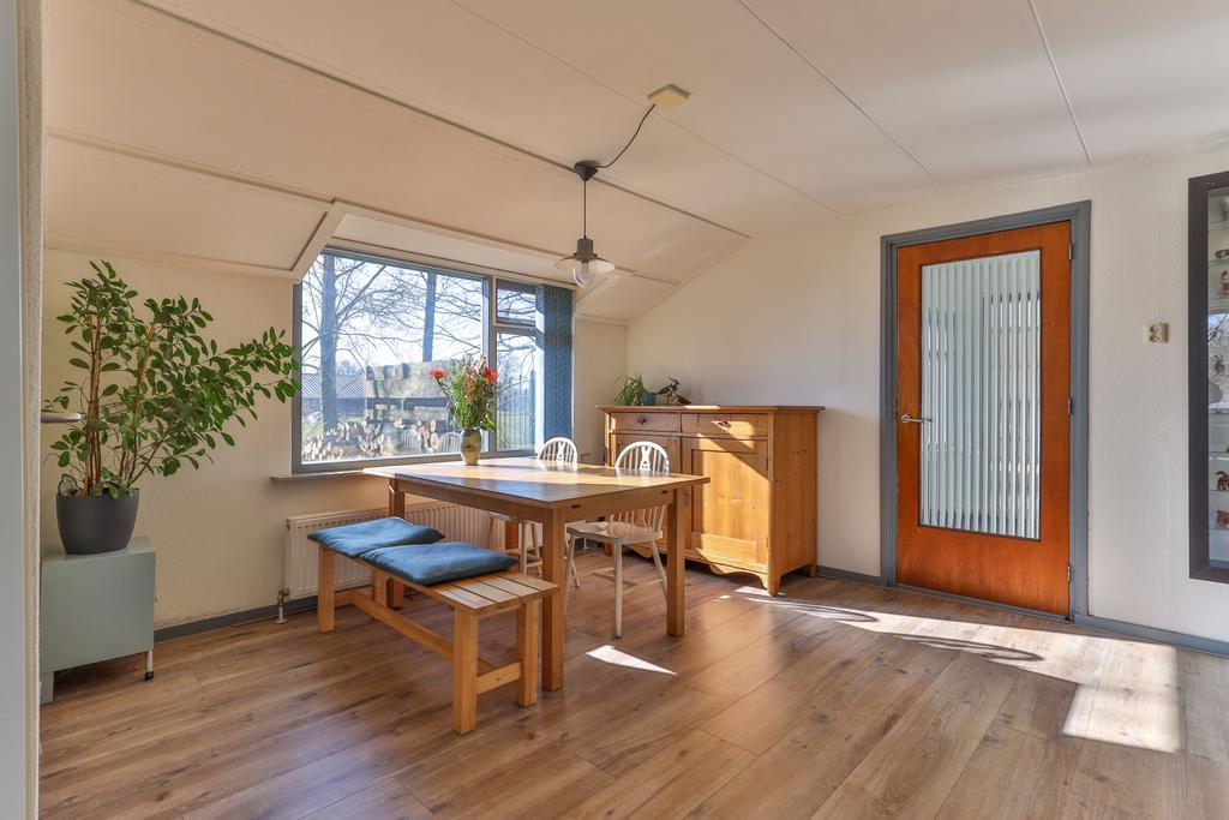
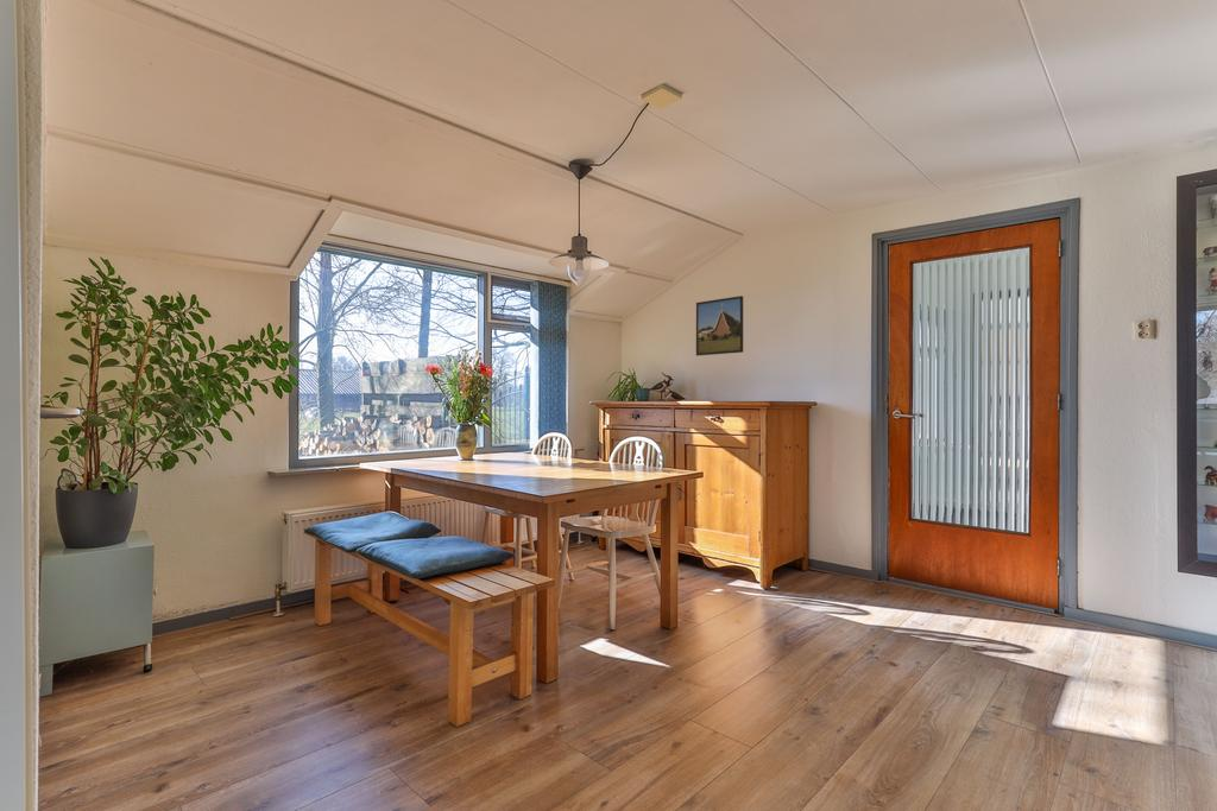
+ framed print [695,294,744,357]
